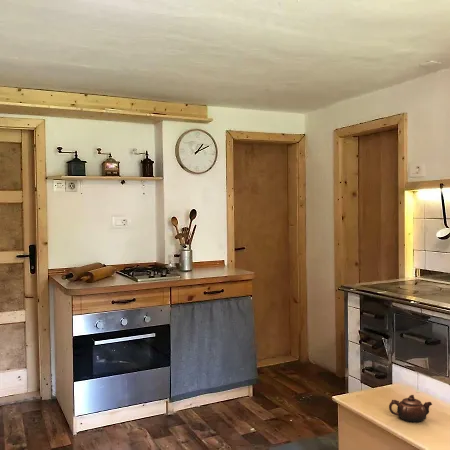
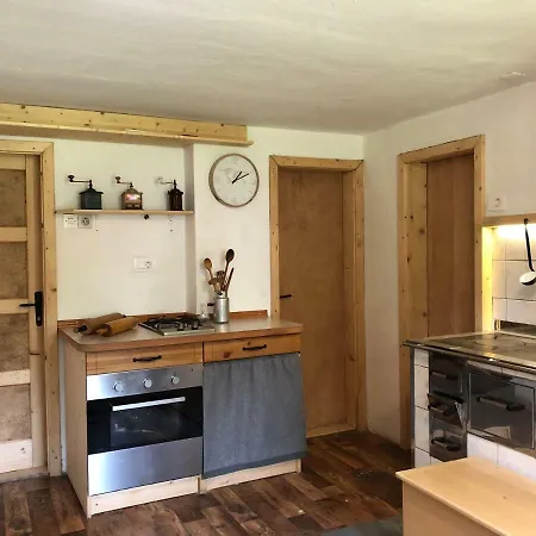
- teapot [388,394,433,423]
